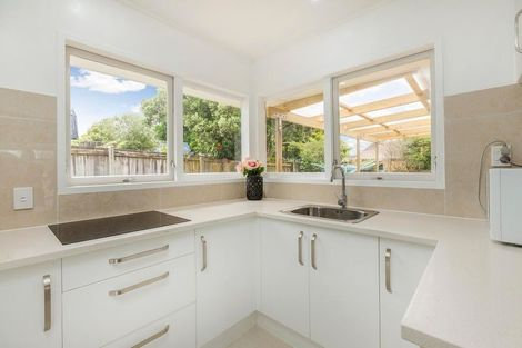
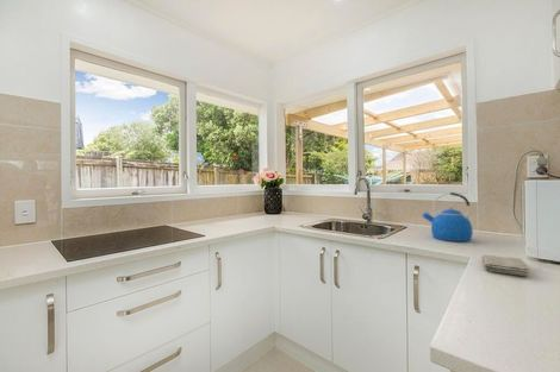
+ washcloth [481,253,530,277]
+ kettle [421,191,474,242]
